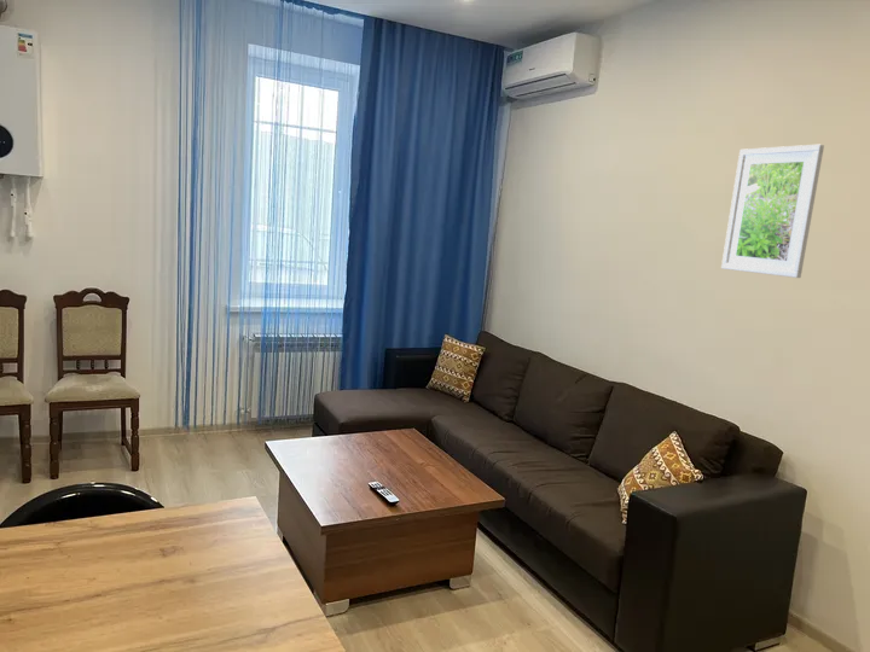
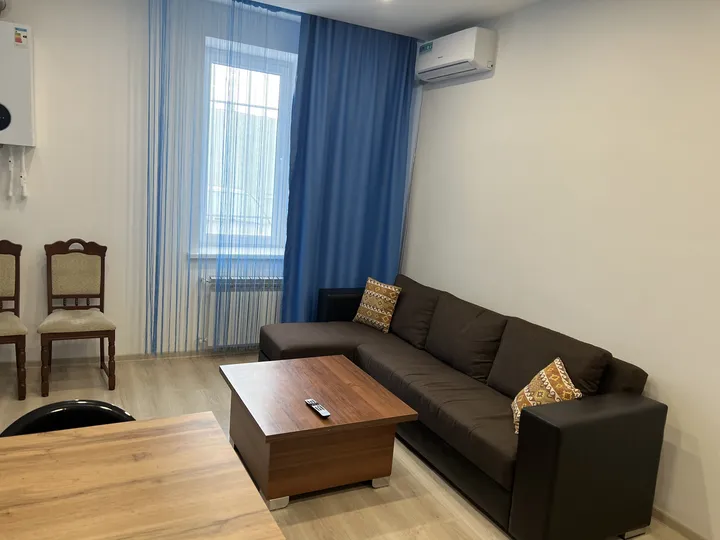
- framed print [720,144,825,279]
